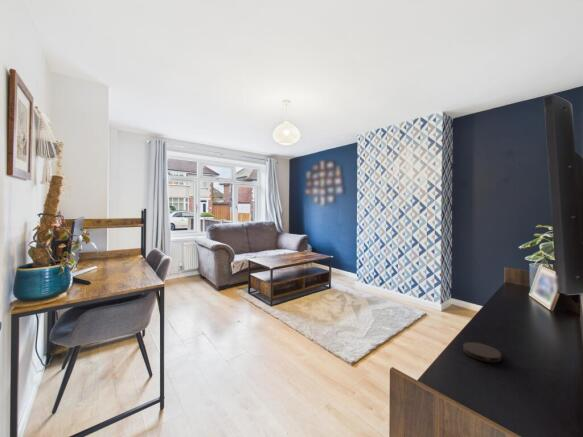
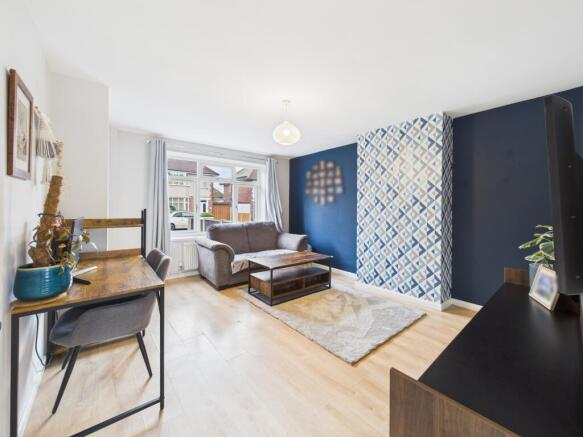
- coaster [462,341,502,363]
